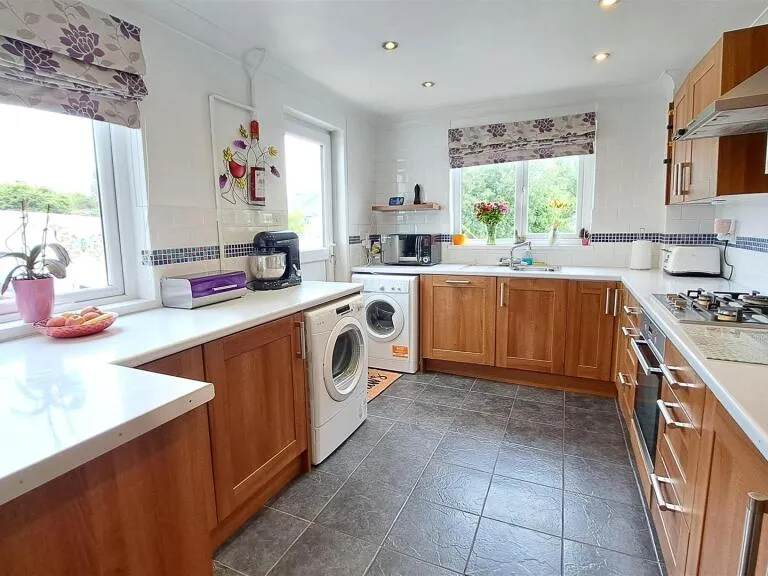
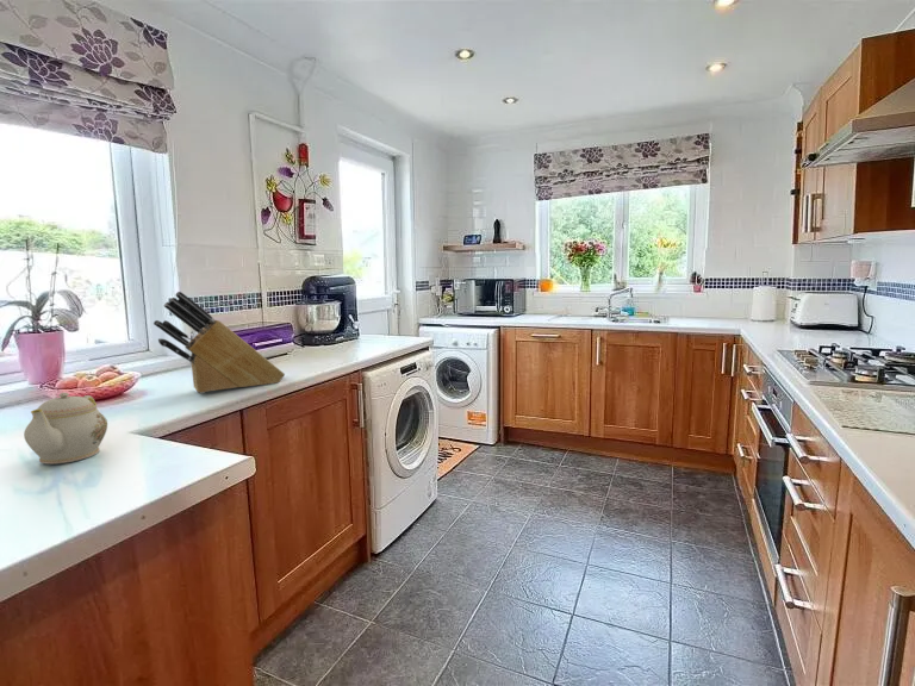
+ teapot [23,392,108,466]
+ knife block [152,291,286,394]
